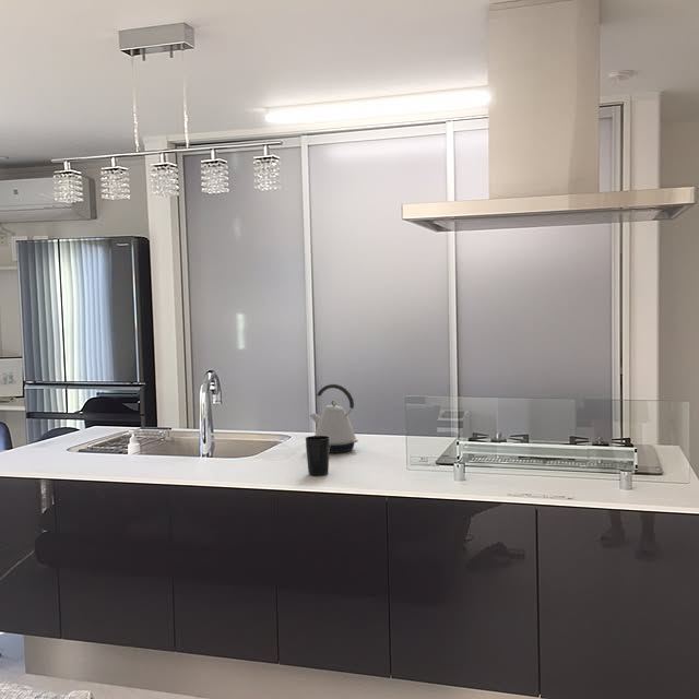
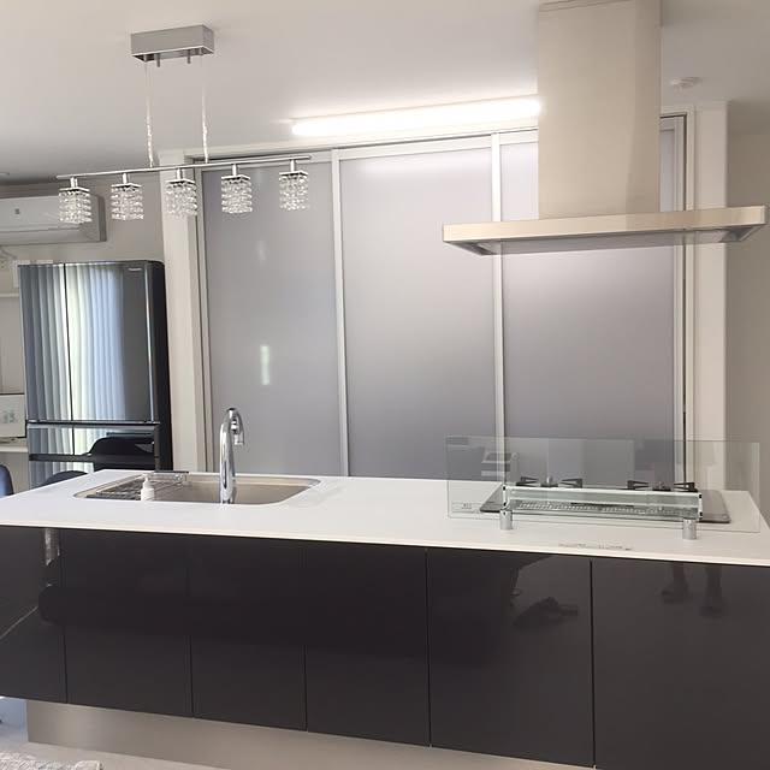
- cup [305,435,330,476]
- kettle [309,383,359,454]
